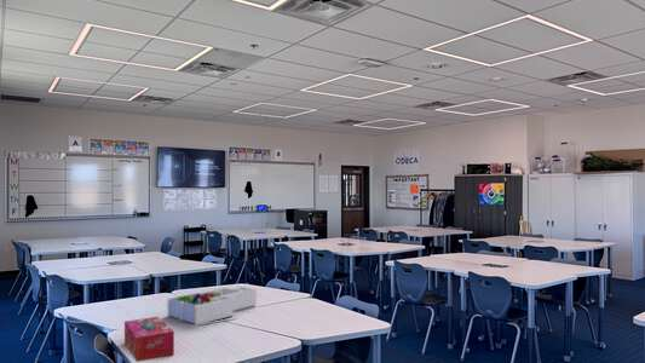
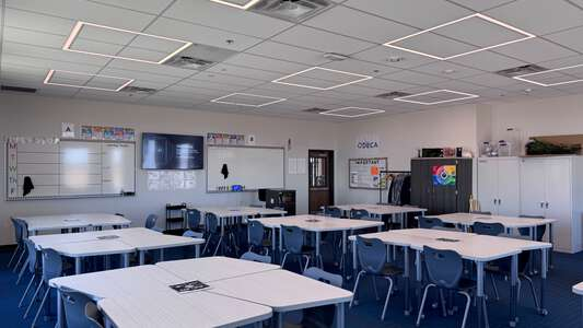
- desk organizer [166,286,258,327]
- tissue box [123,316,175,363]
